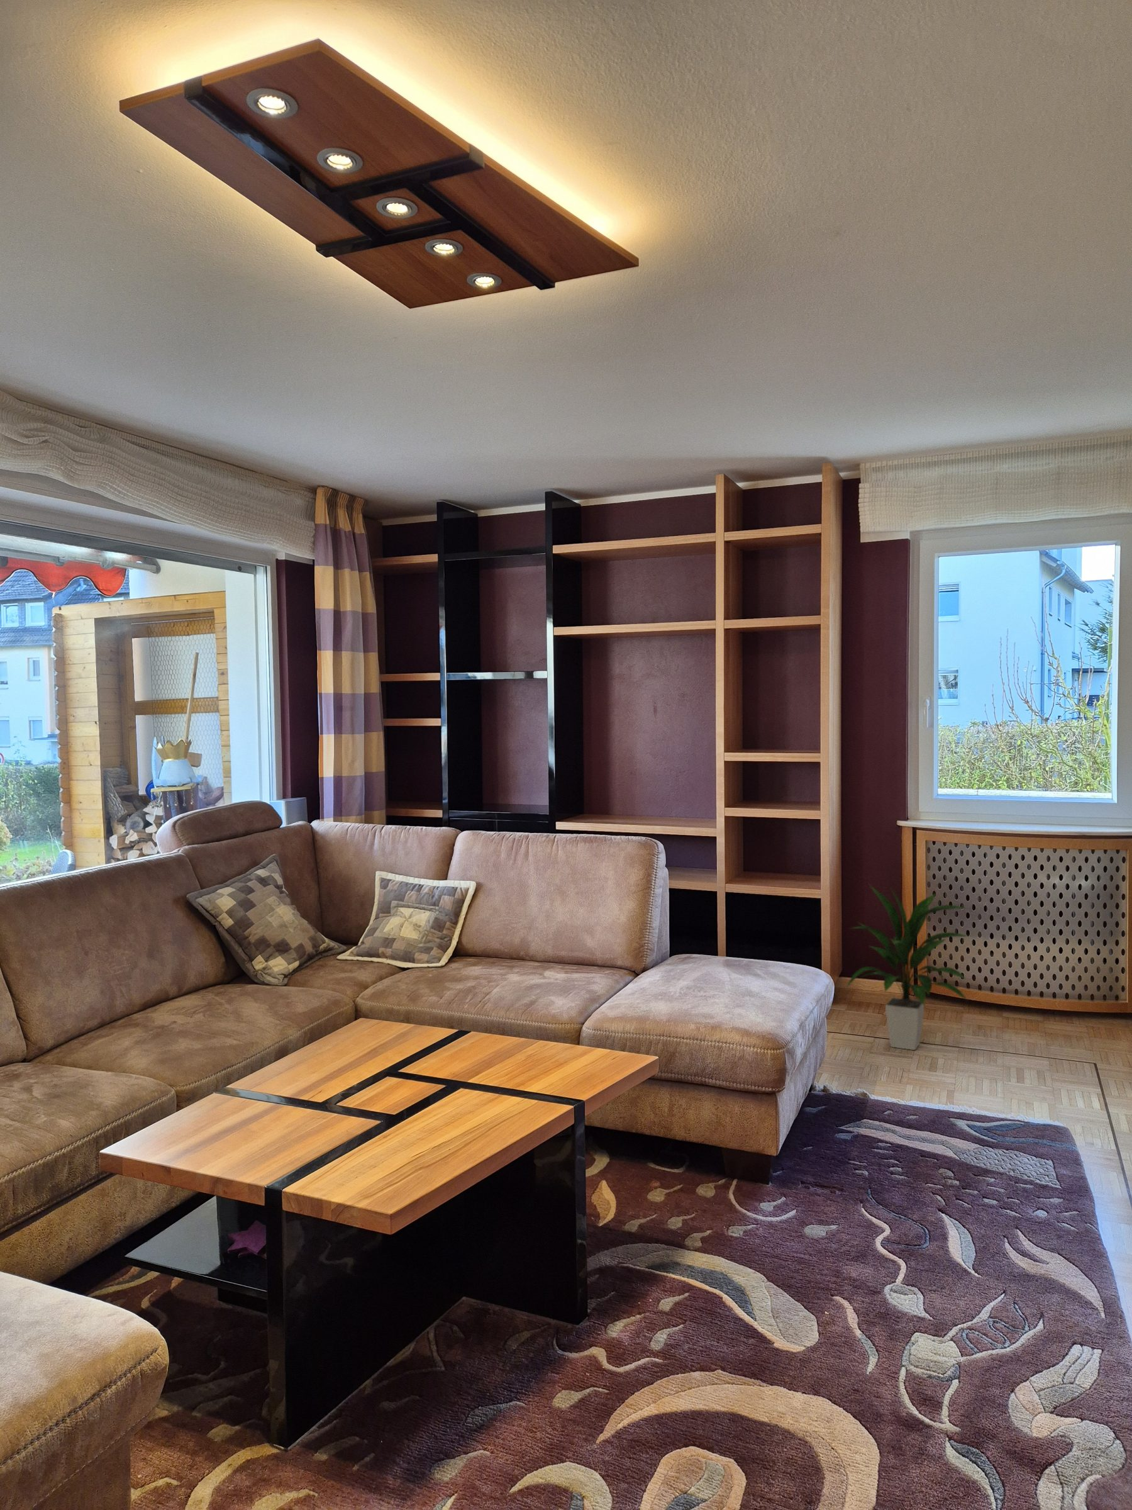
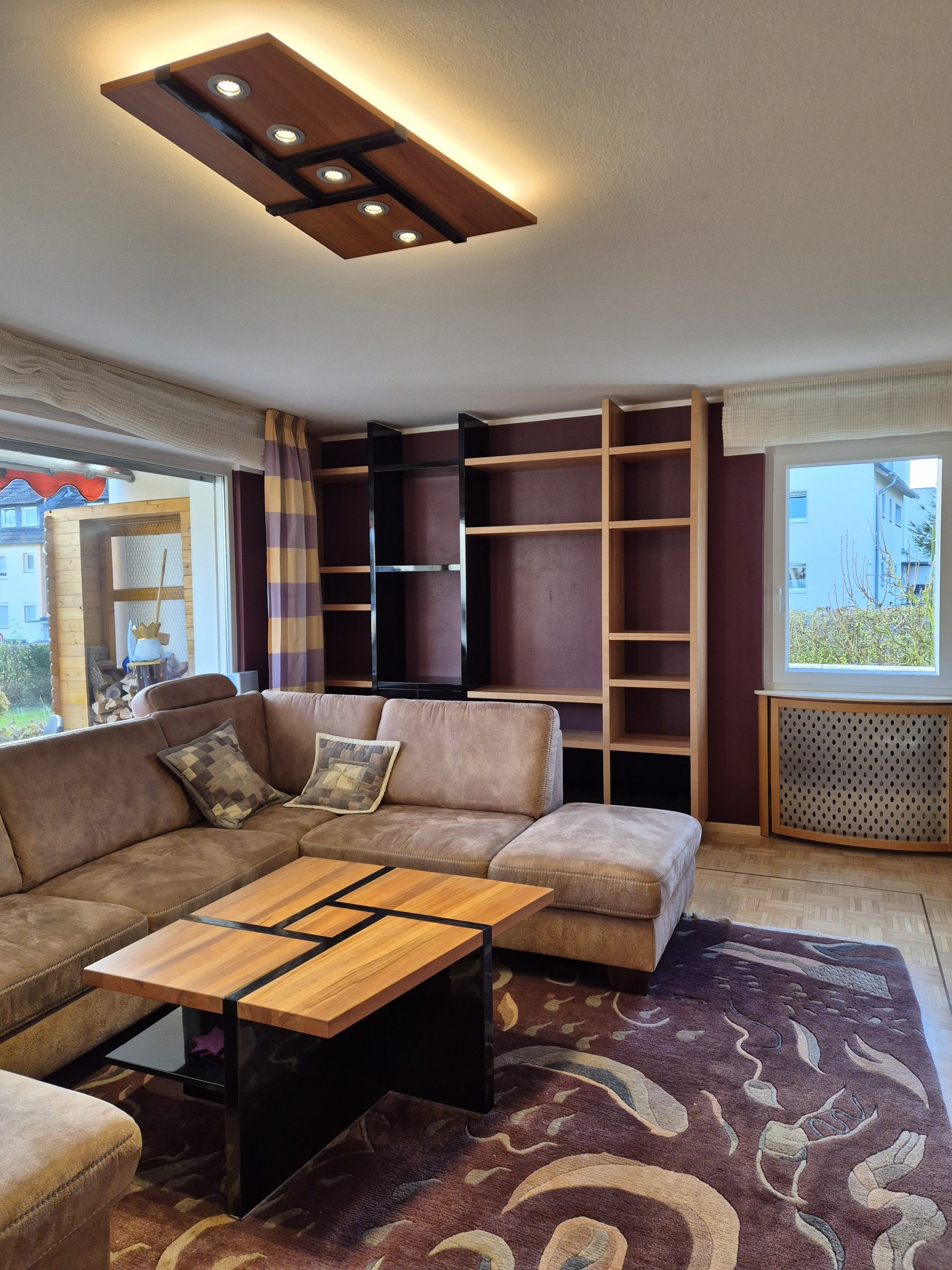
- indoor plant [844,882,973,1051]
